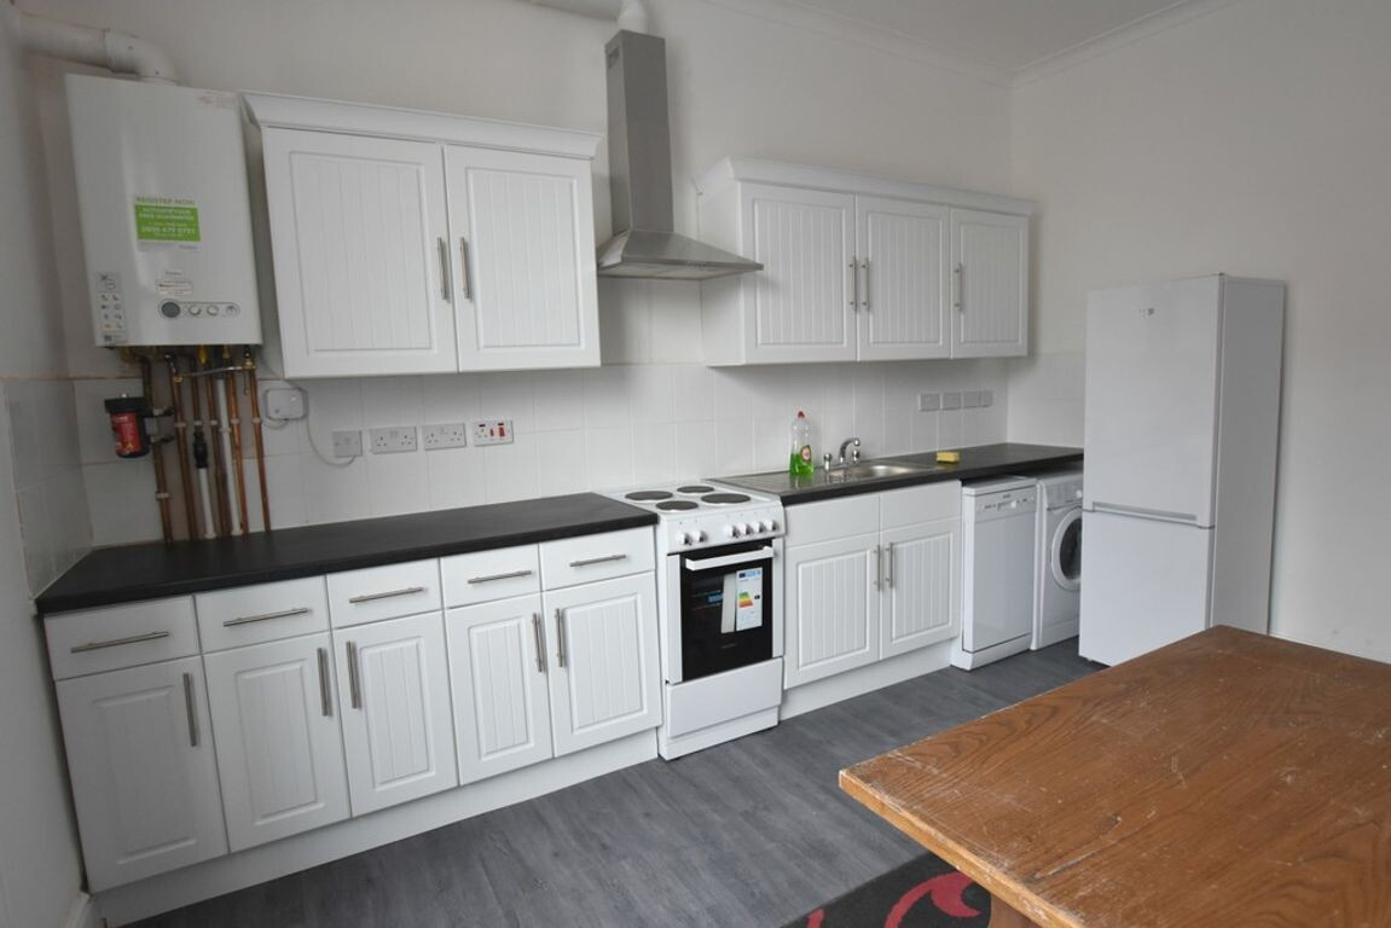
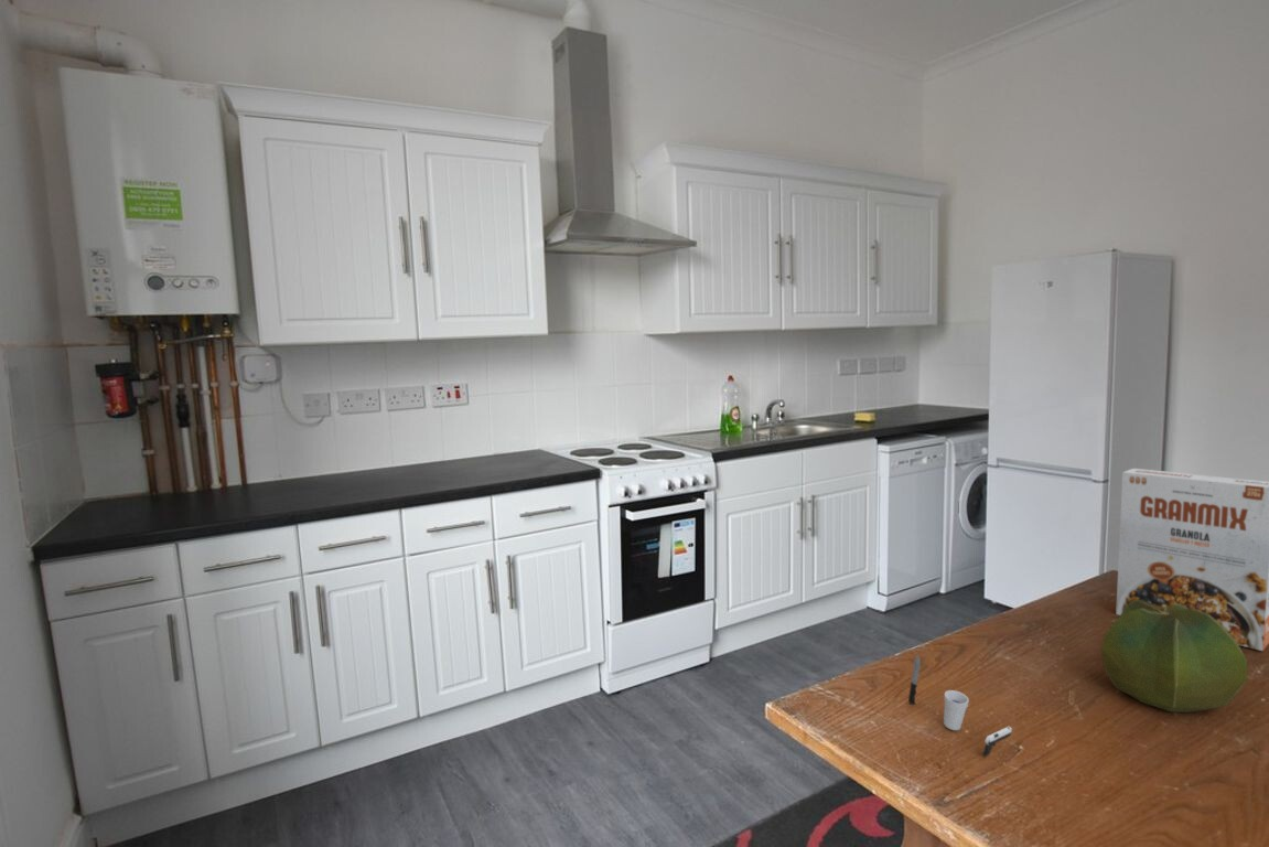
+ cereal box [1115,468,1269,652]
+ cup [907,655,1013,758]
+ cabbage [1100,600,1248,714]
